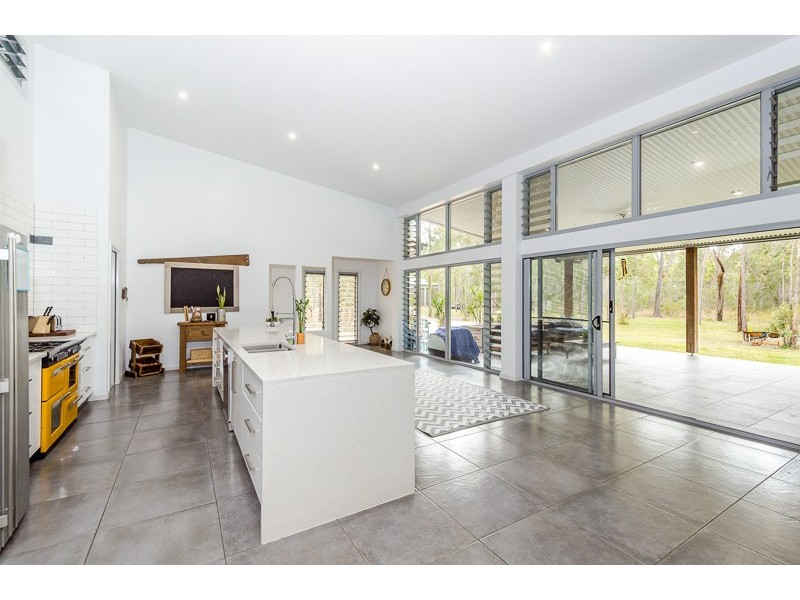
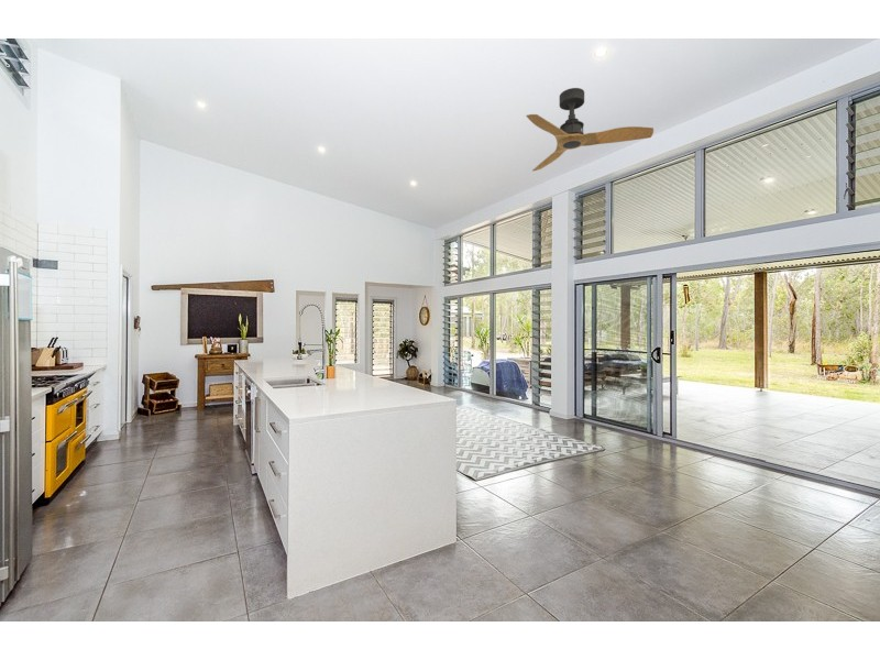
+ ceiling fan [526,87,654,172]
